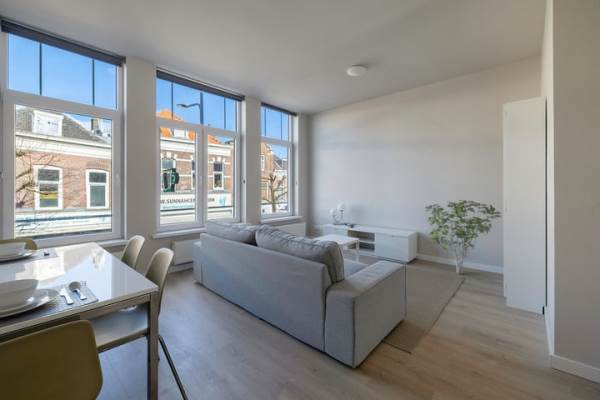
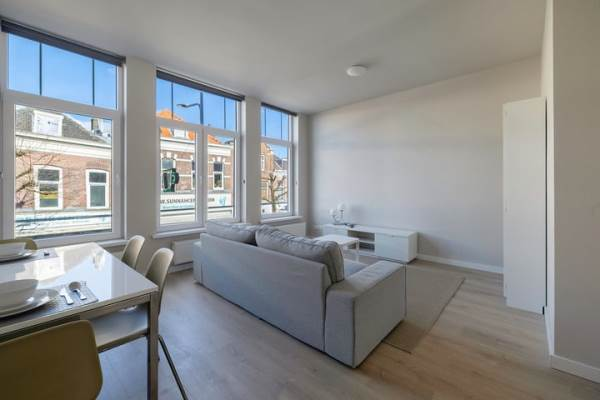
- shrub [424,199,503,275]
